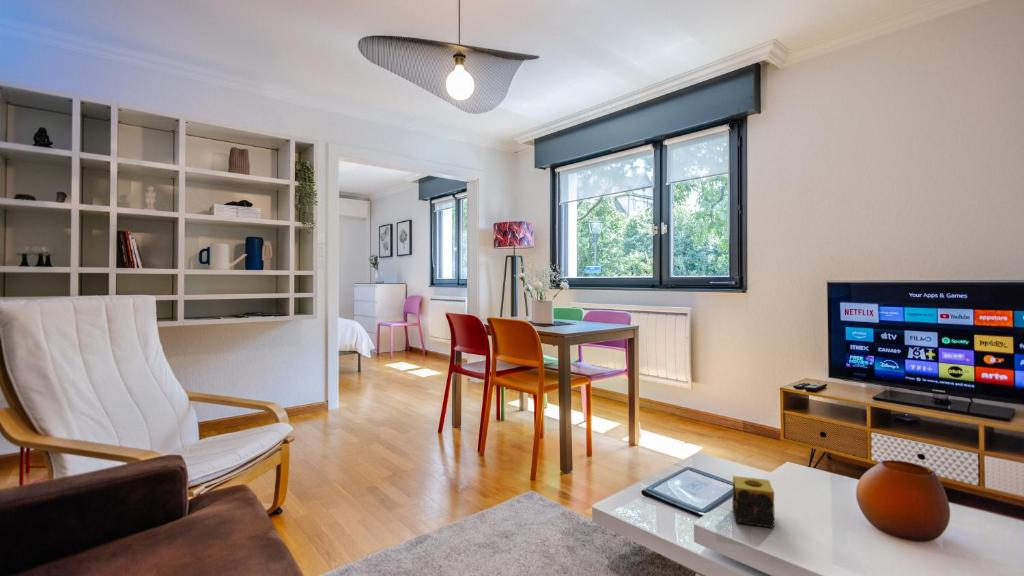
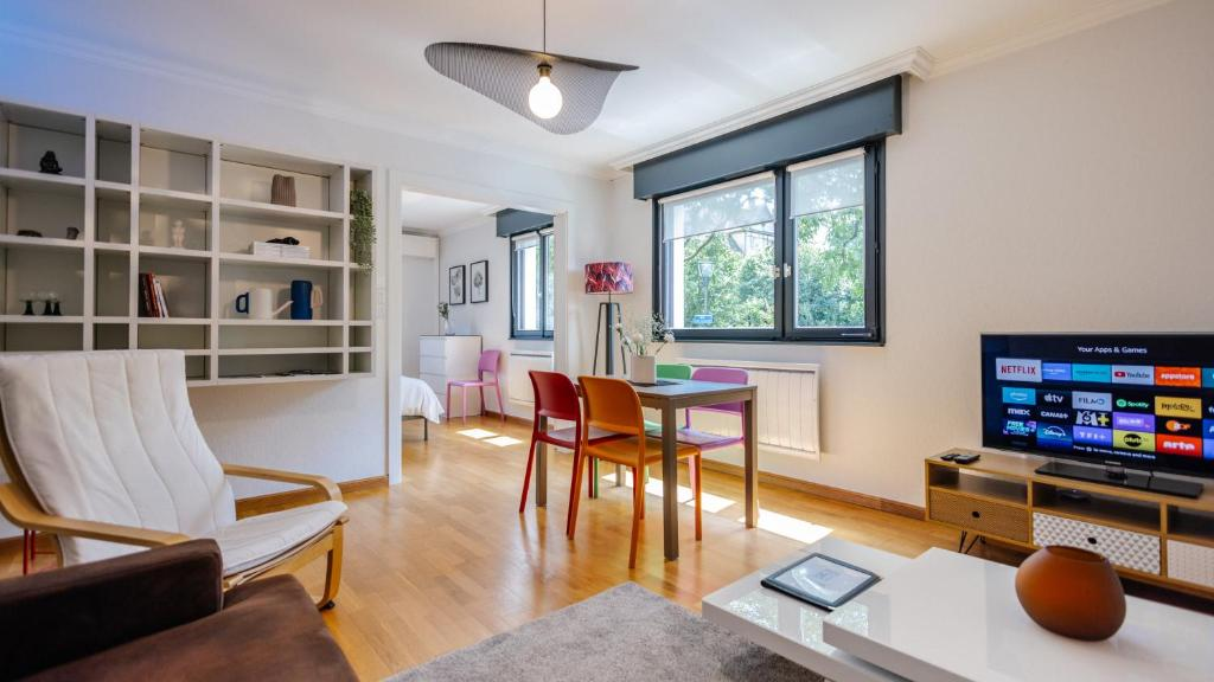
- candle [731,475,776,529]
